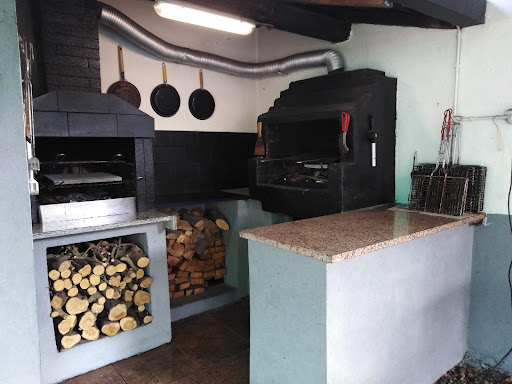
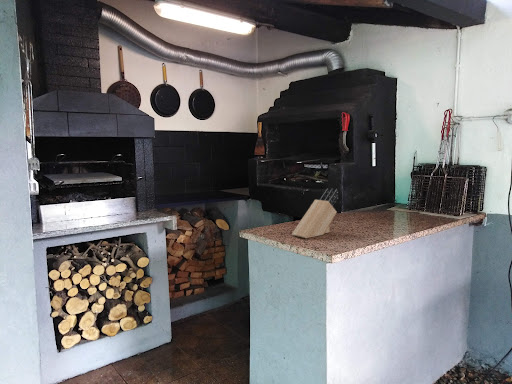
+ knife block [291,188,339,239]
